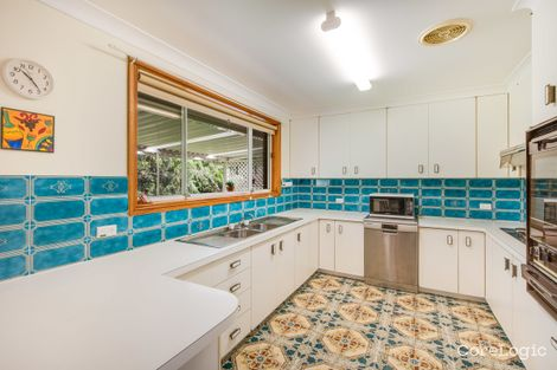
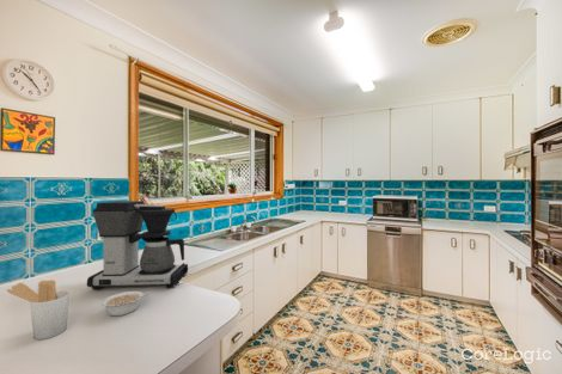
+ coffee maker [86,200,189,290]
+ utensil holder [6,278,71,341]
+ legume [100,290,149,317]
